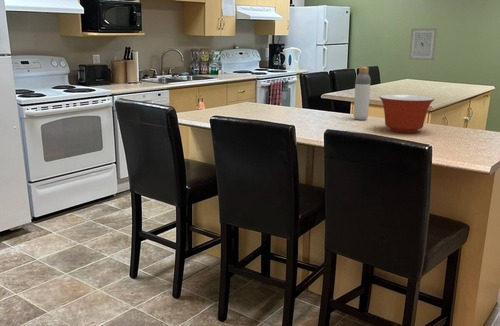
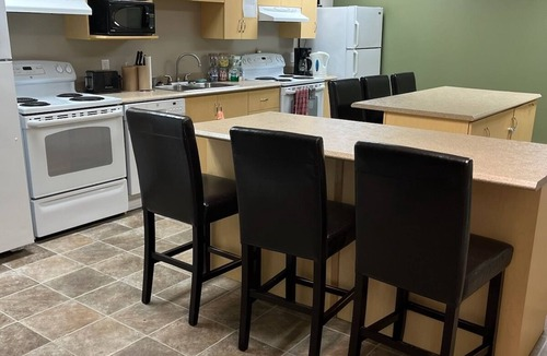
- mixing bowl [378,94,435,134]
- bottle [352,66,372,121]
- wall art [408,28,438,61]
